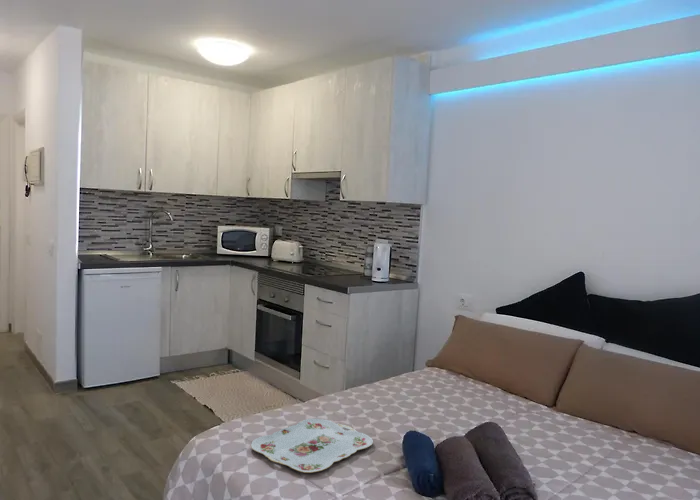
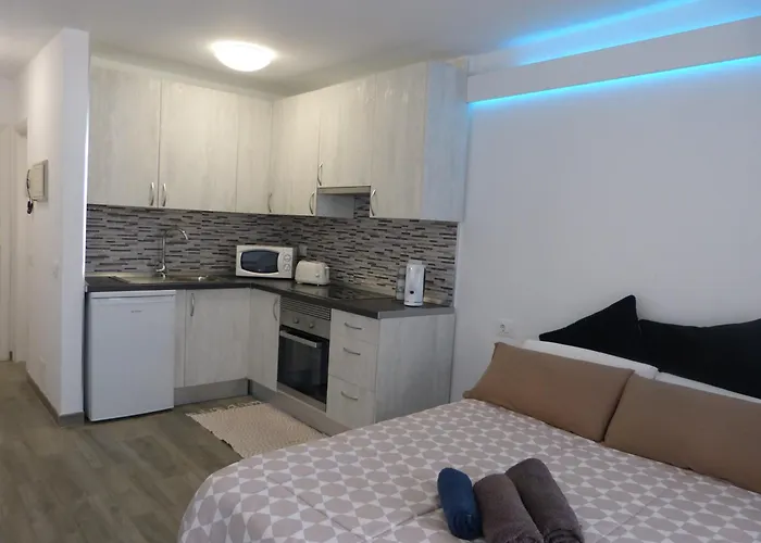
- serving tray [250,418,374,474]
